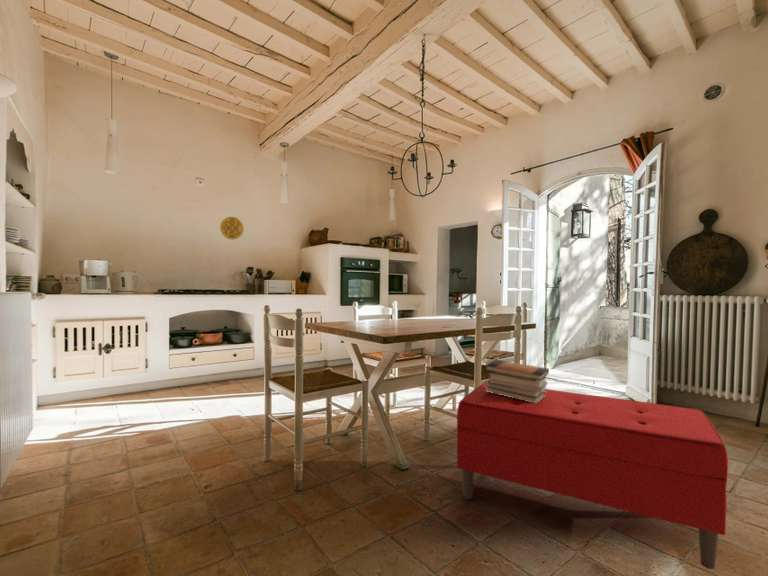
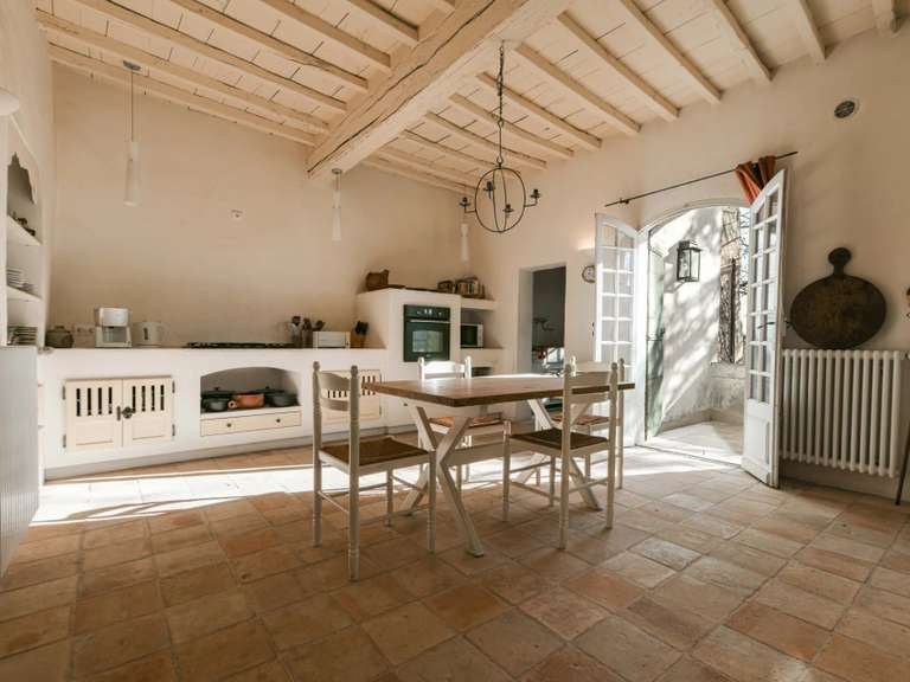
- bench [456,381,729,570]
- book stack [484,359,550,403]
- medallion [219,216,245,240]
